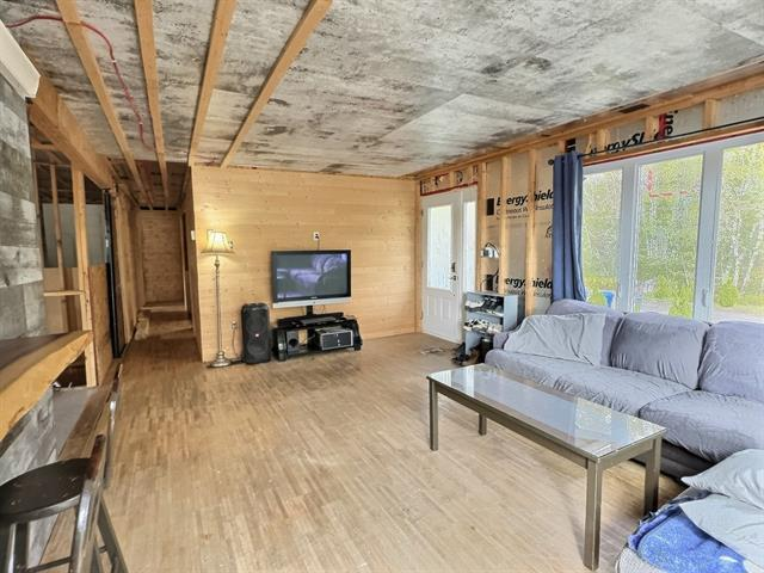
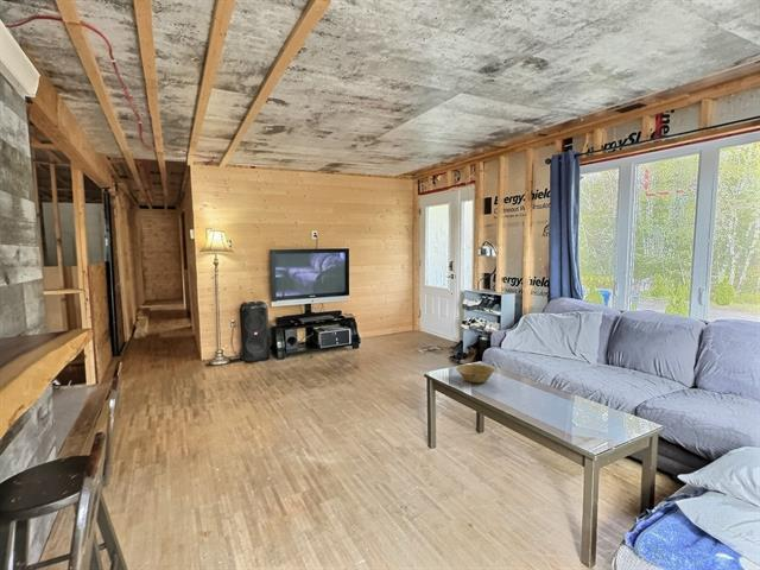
+ bowl [456,363,496,385]
